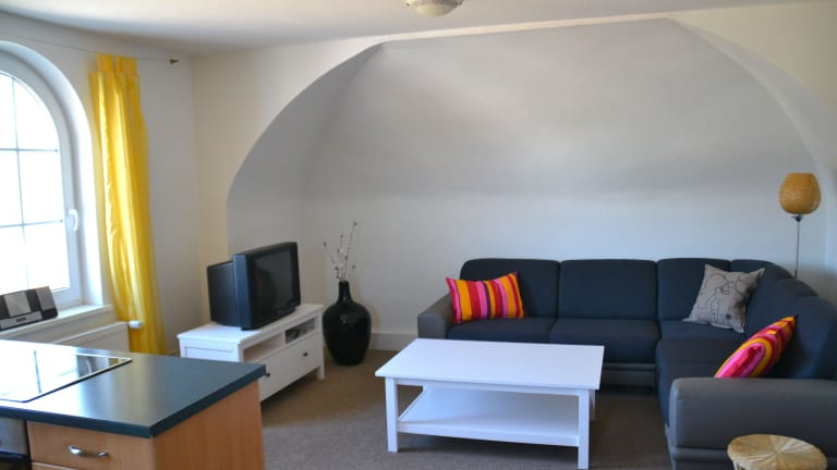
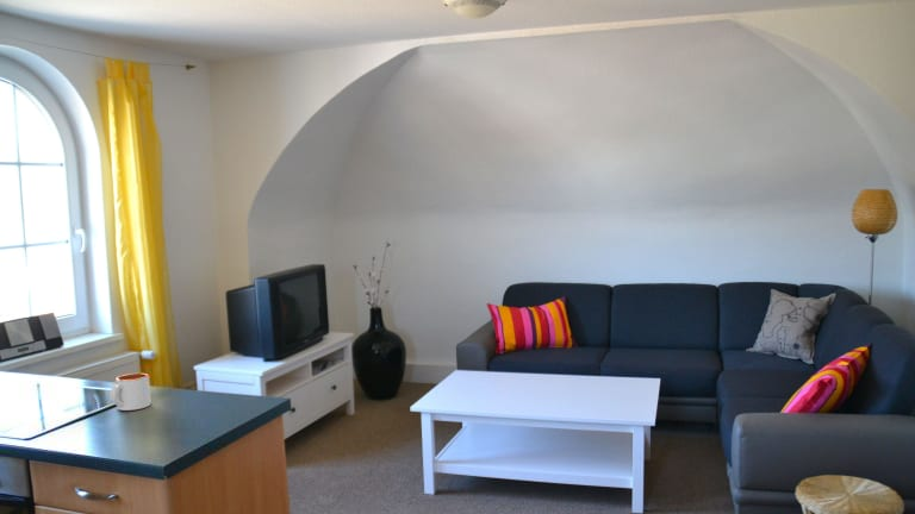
+ mug [108,372,151,412]
